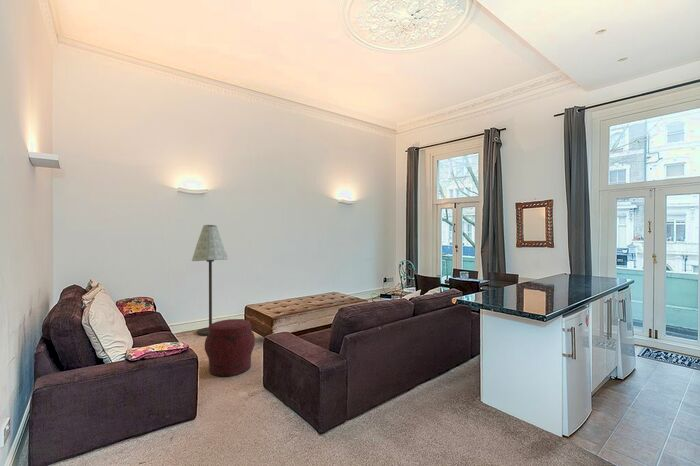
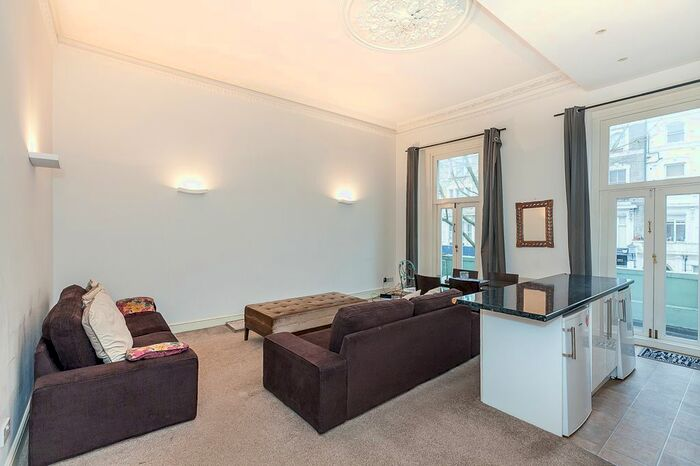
- ottoman [204,318,256,377]
- floor lamp [191,224,229,336]
